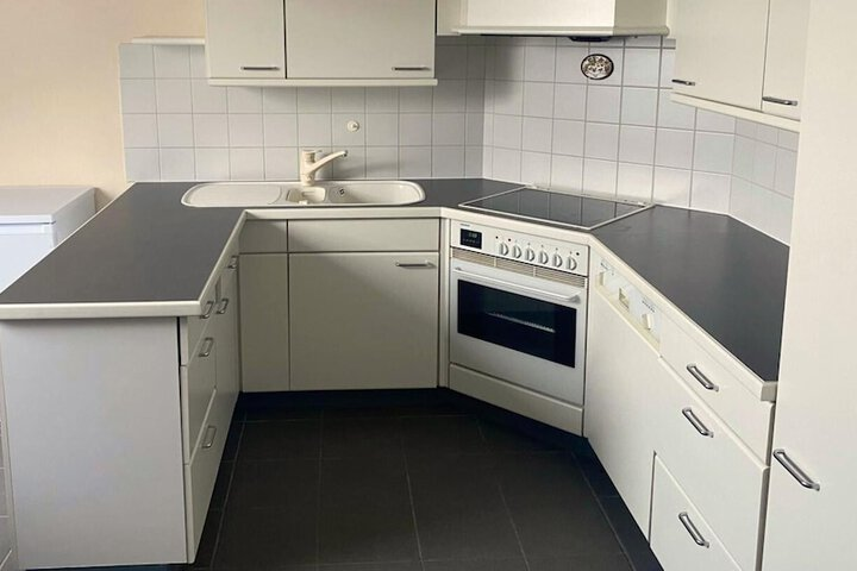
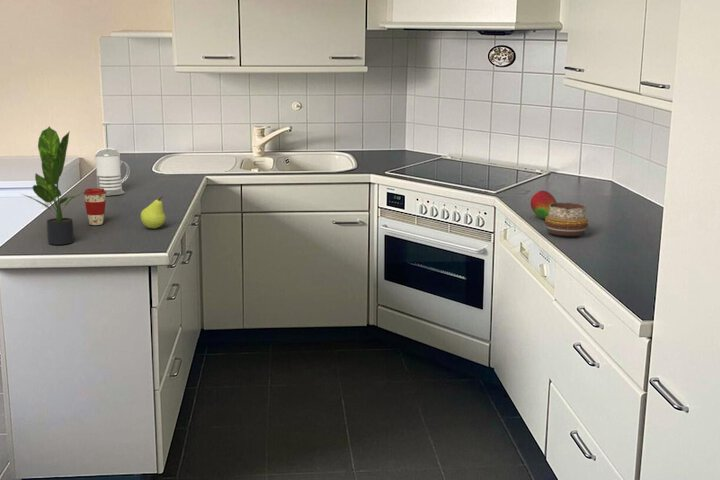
+ coffee cup [82,187,107,226]
+ decorative bowl [543,202,589,237]
+ french press [93,121,131,196]
+ potted plant [18,125,85,246]
+ fruit [140,195,166,229]
+ fruit [530,190,558,220]
